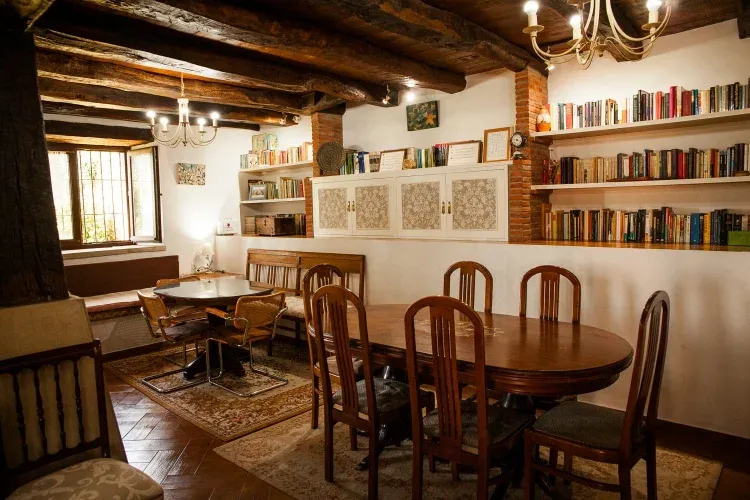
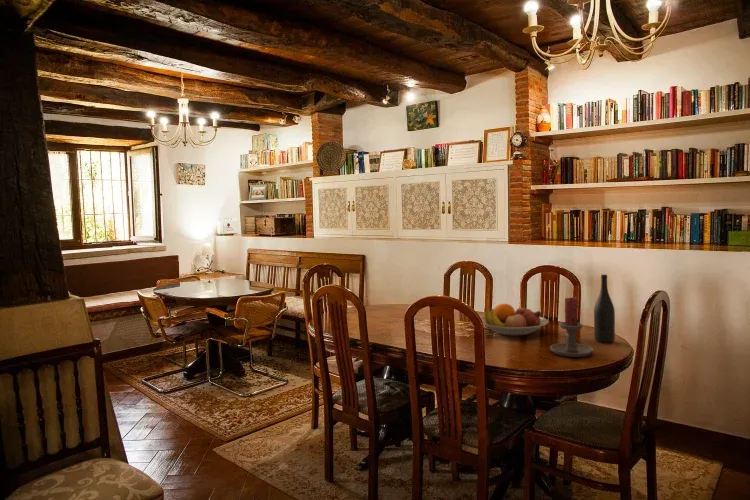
+ fruit bowl [481,303,550,337]
+ wine bottle [593,274,616,343]
+ candle holder [549,296,594,358]
